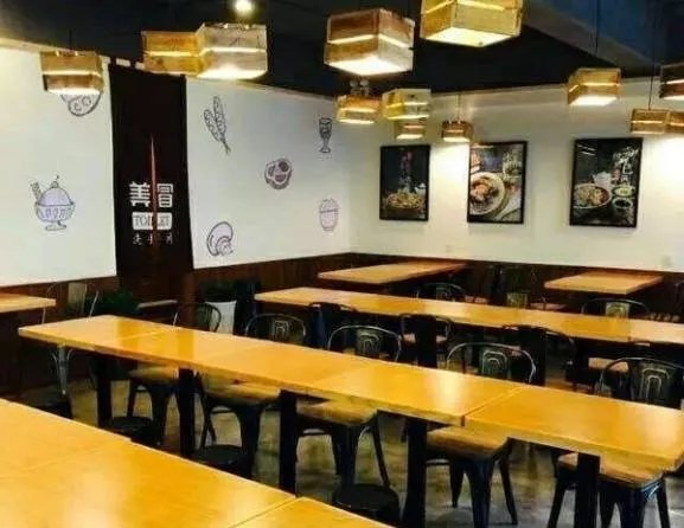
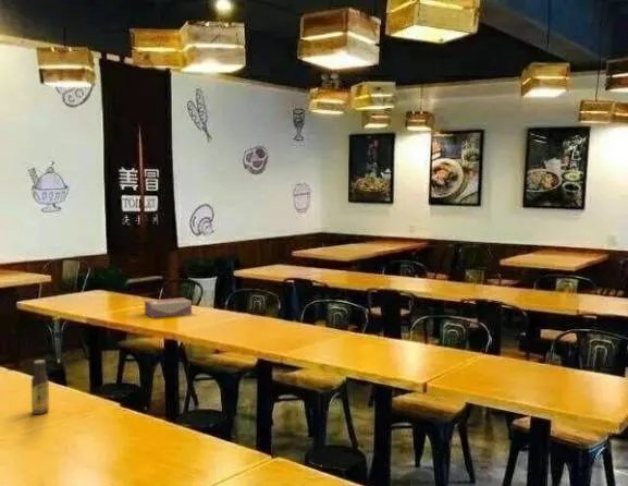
+ sauce bottle [30,359,50,415]
+ tissue box [144,296,193,319]
